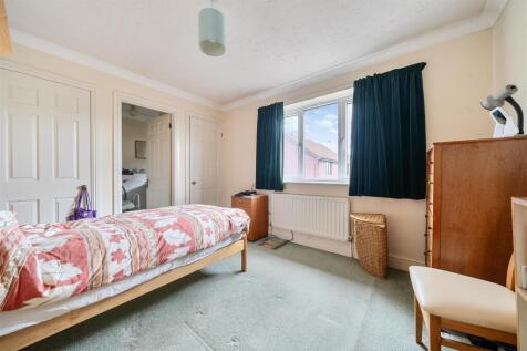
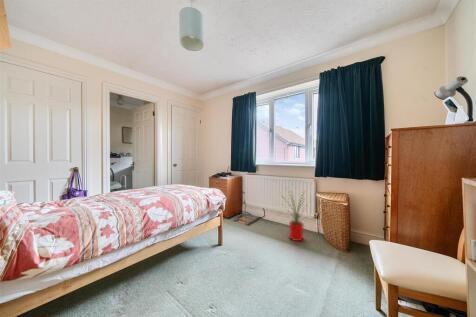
+ house plant [277,186,317,242]
